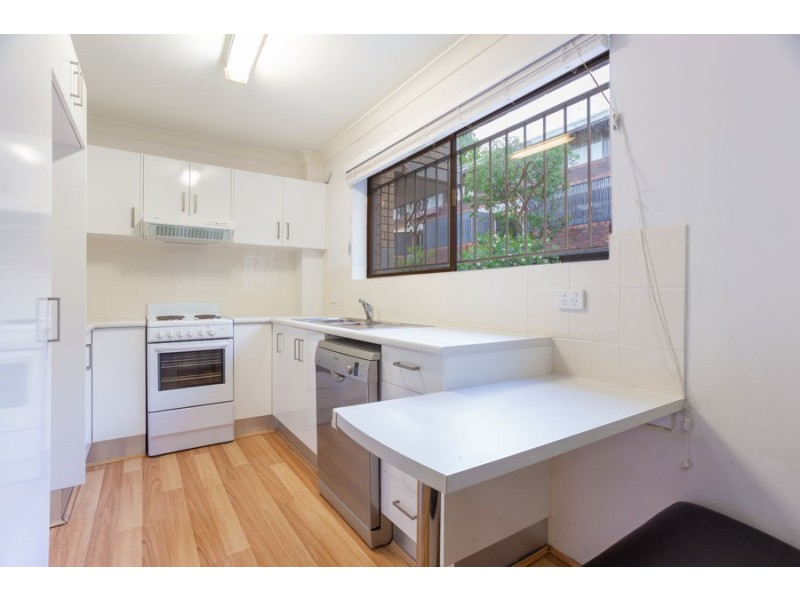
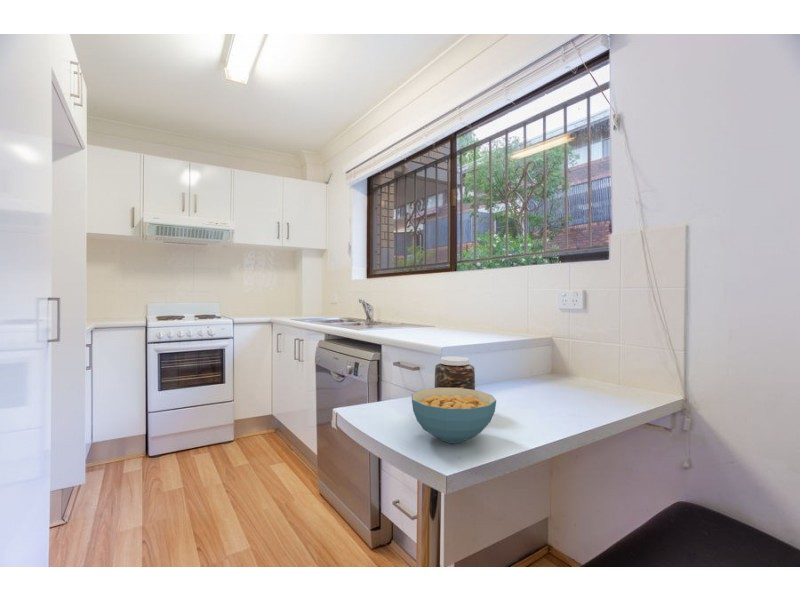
+ jar [434,355,476,390]
+ cereal bowl [411,387,497,444]
